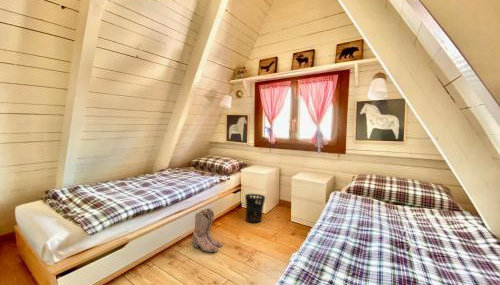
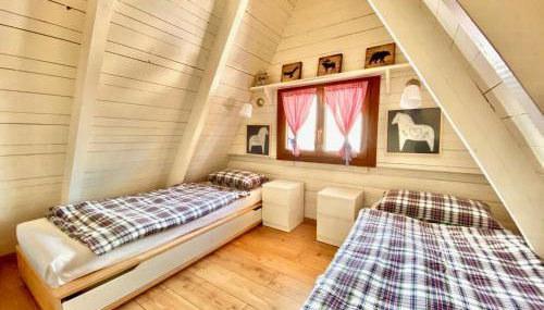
- wastebasket [244,193,266,224]
- boots [191,207,224,253]
